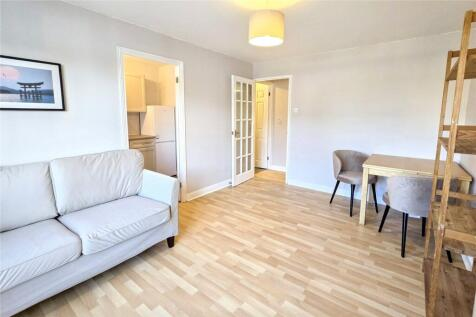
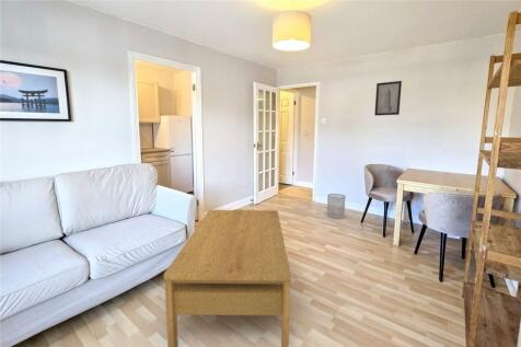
+ wastebasket [325,193,347,220]
+ wall art [373,80,403,117]
+ coffee table [163,209,292,347]
